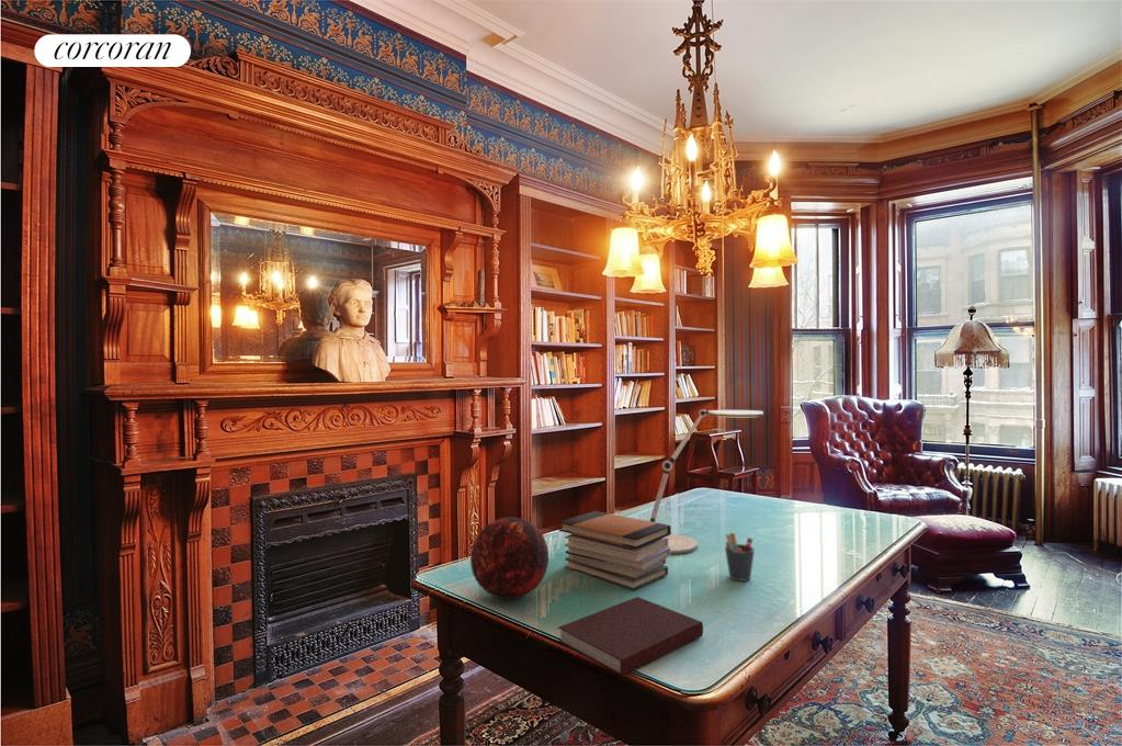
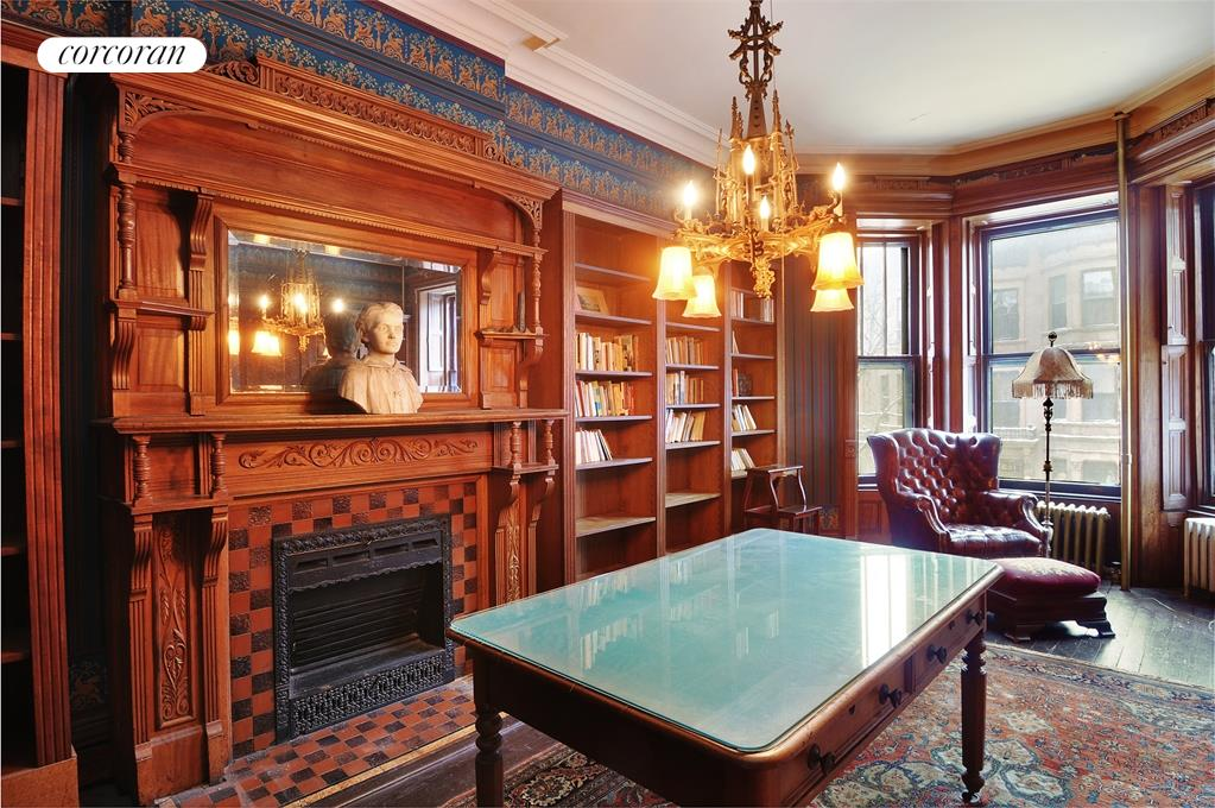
- notebook [557,596,704,677]
- decorative orb [469,516,549,600]
- book stack [558,510,672,591]
- pen holder [724,532,756,583]
- desk lamp [649,408,764,555]
